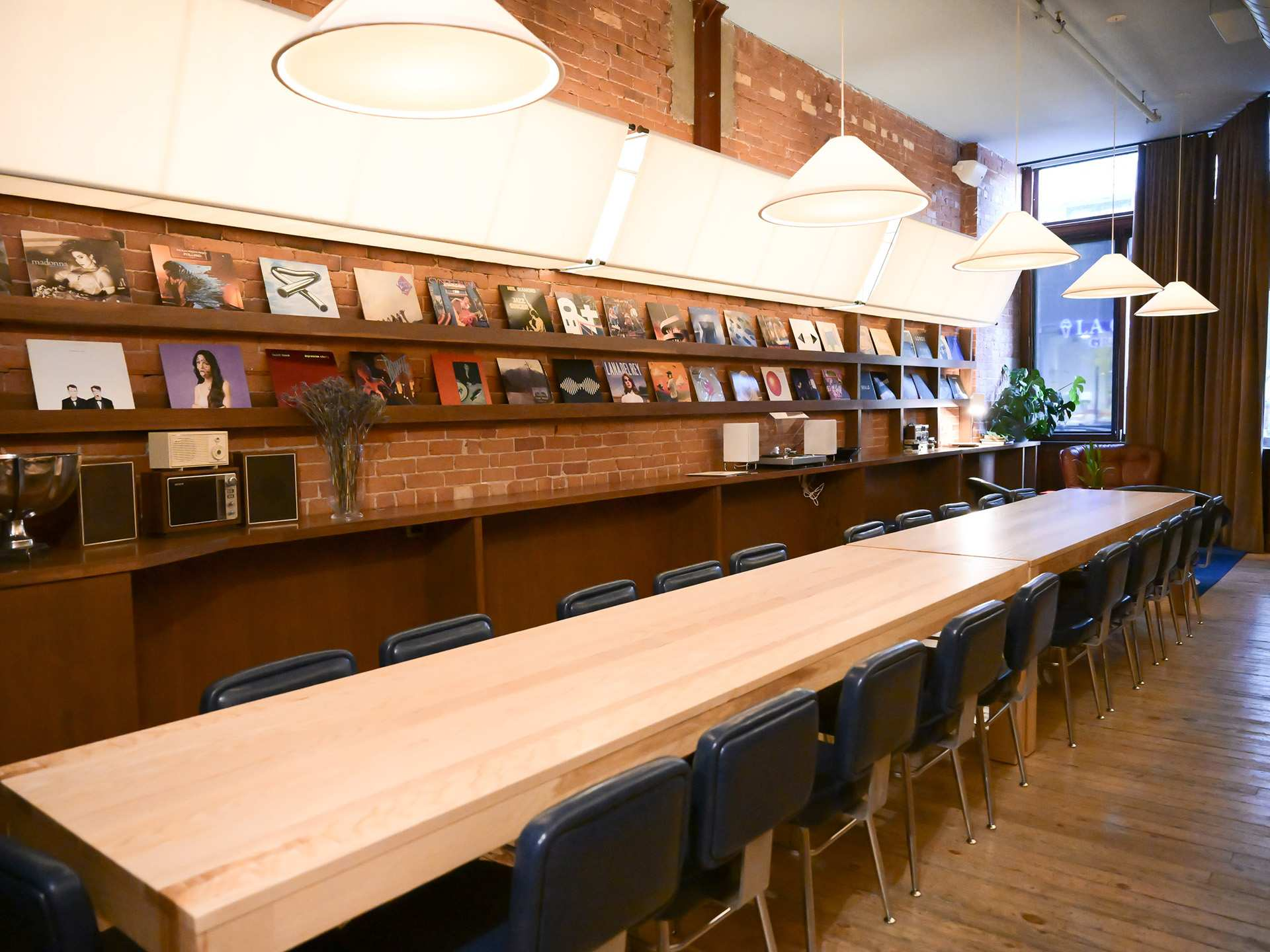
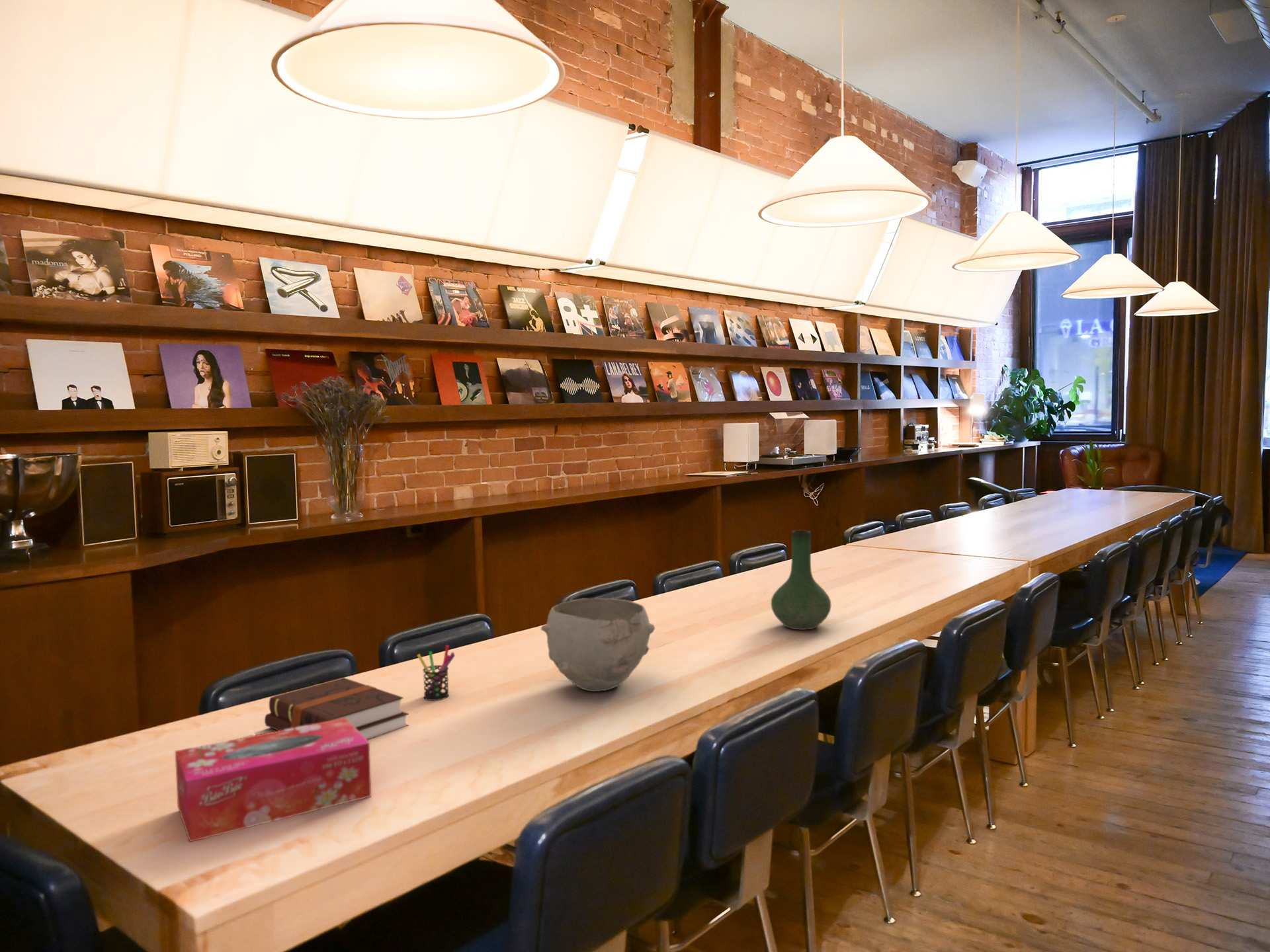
+ bowl [540,598,656,692]
+ vase [771,530,831,631]
+ tissue box [175,718,372,843]
+ hardback book [264,677,409,740]
+ pen holder [417,645,456,701]
